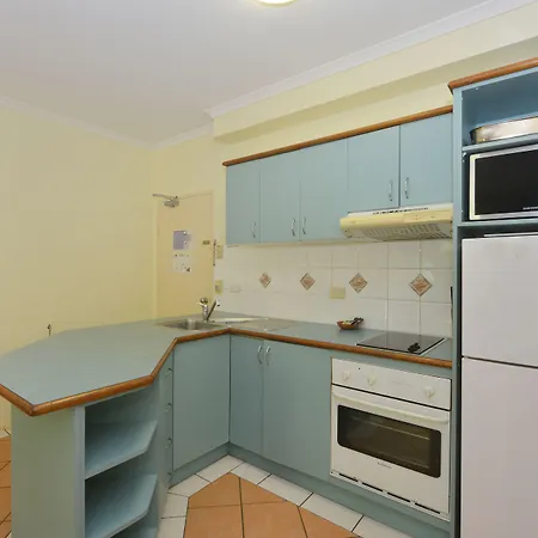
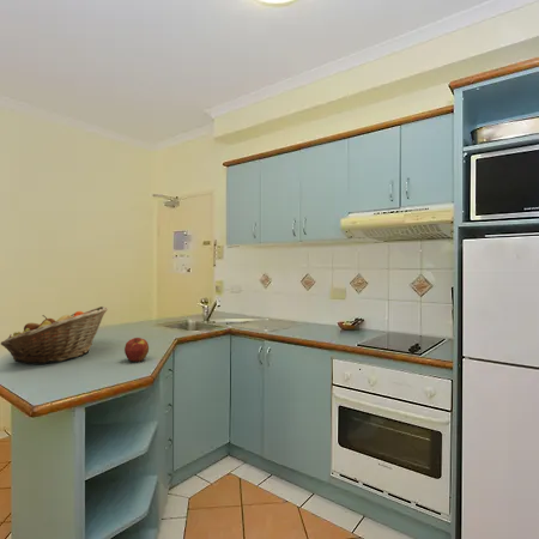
+ apple [123,337,150,363]
+ fruit basket [0,305,109,365]
